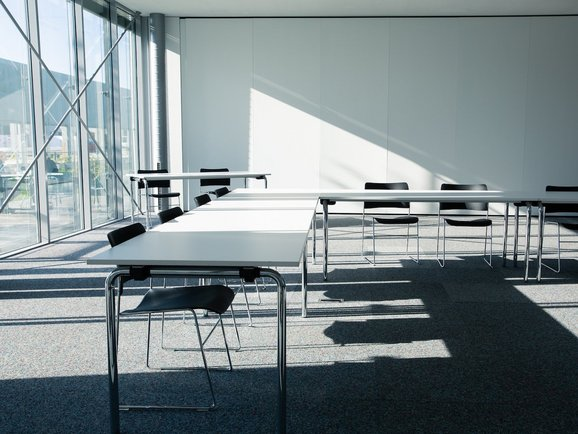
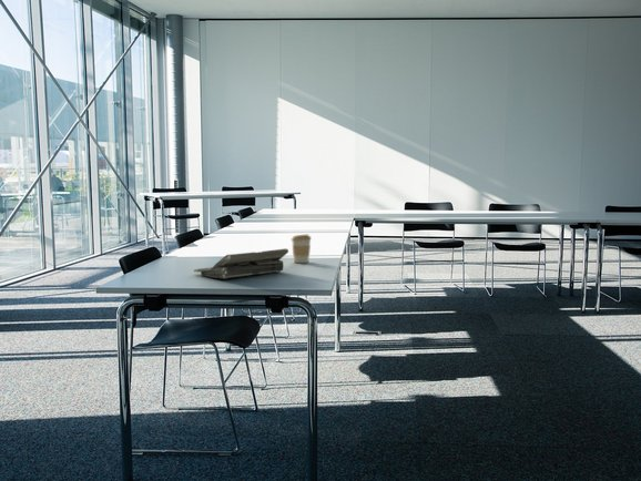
+ coffee cup [291,234,313,264]
+ laptop [192,247,289,280]
